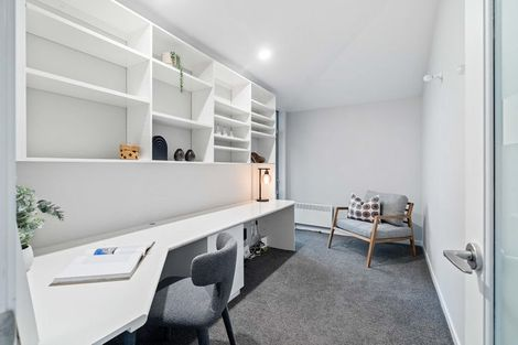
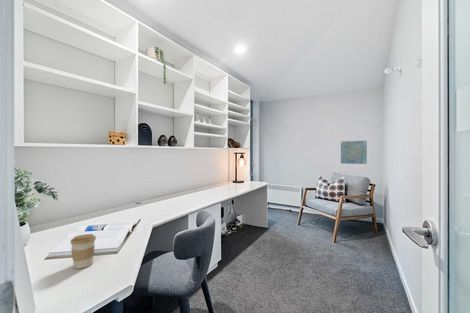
+ wall art [340,140,368,165]
+ coffee cup [69,233,97,270]
